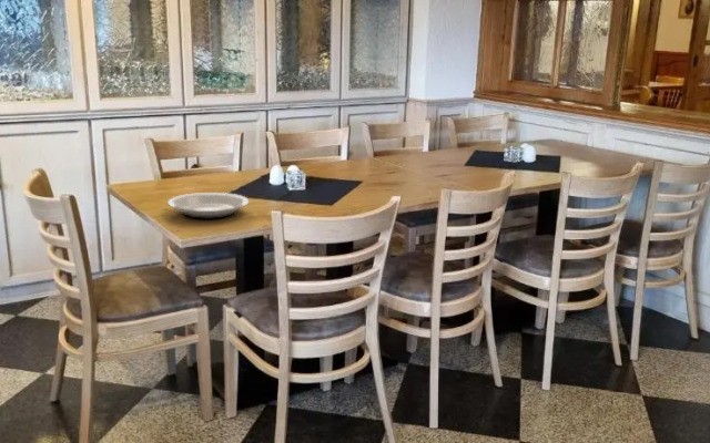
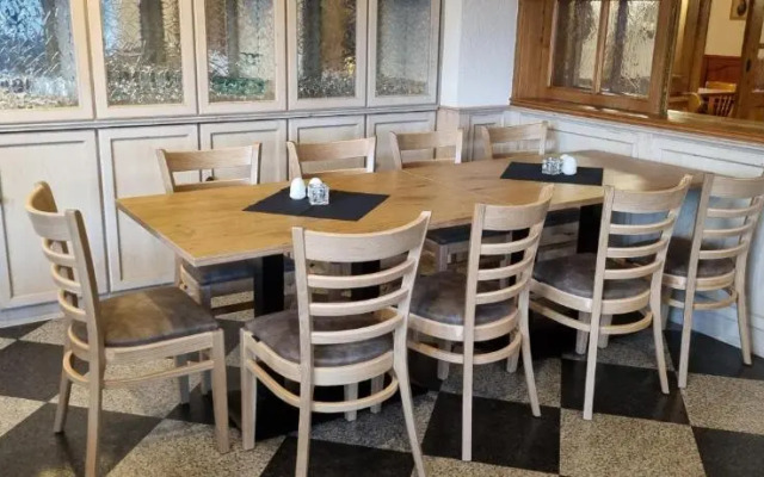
- plate [166,192,250,220]
